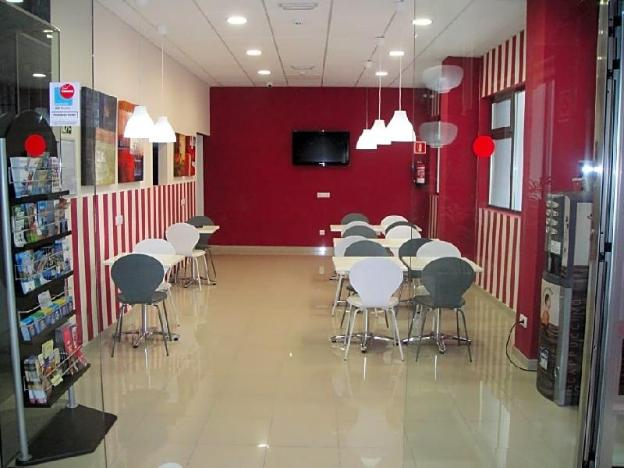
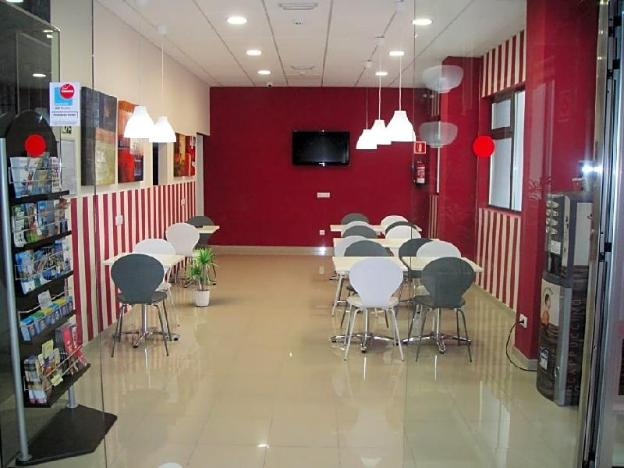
+ potted plant [183,247,221,307]
